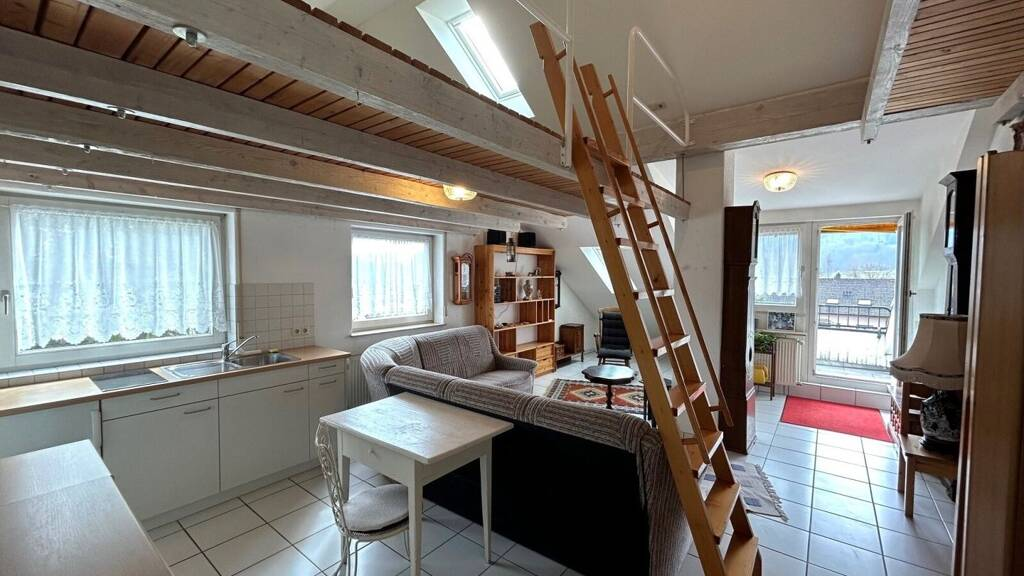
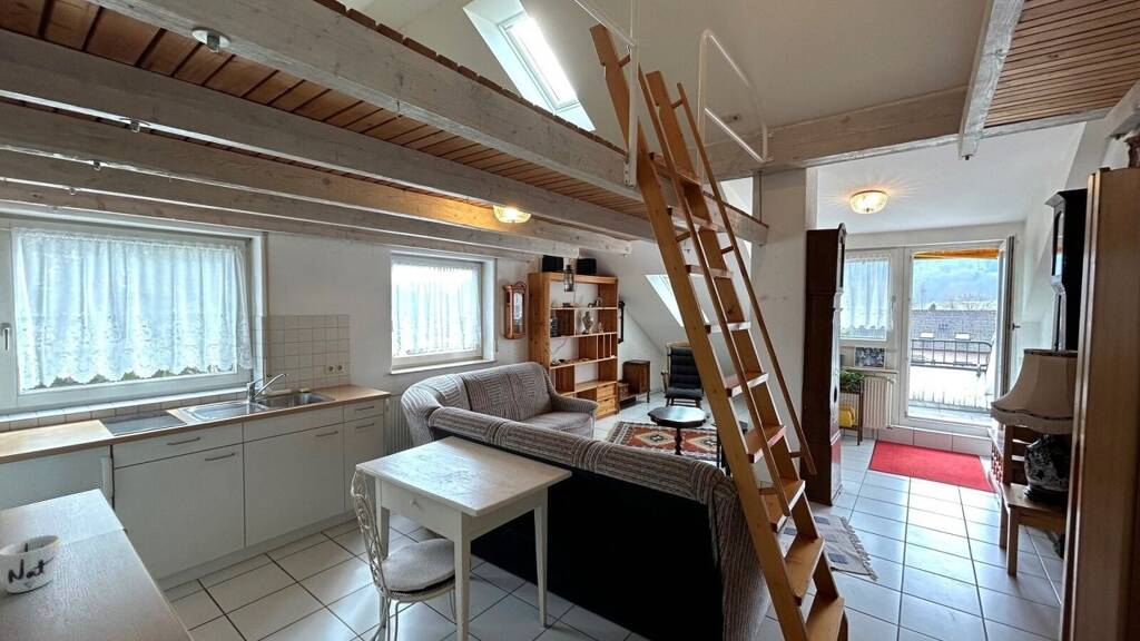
+ mug [0,534,62,594]
